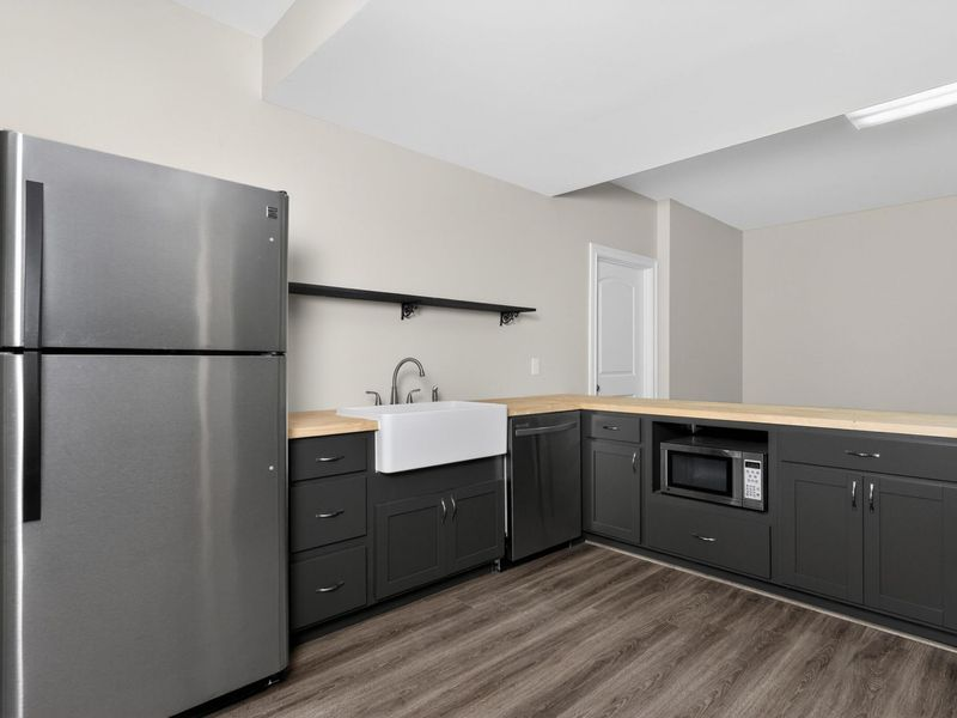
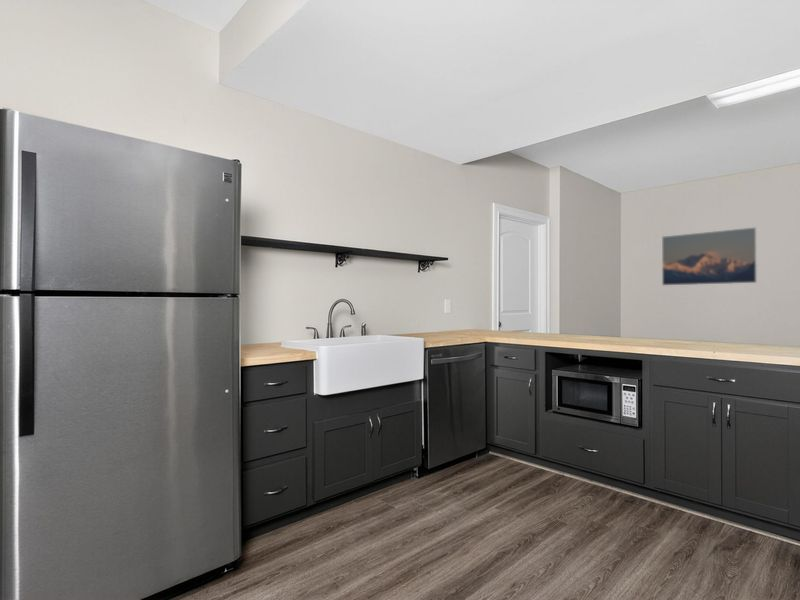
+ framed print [661,226,758,286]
